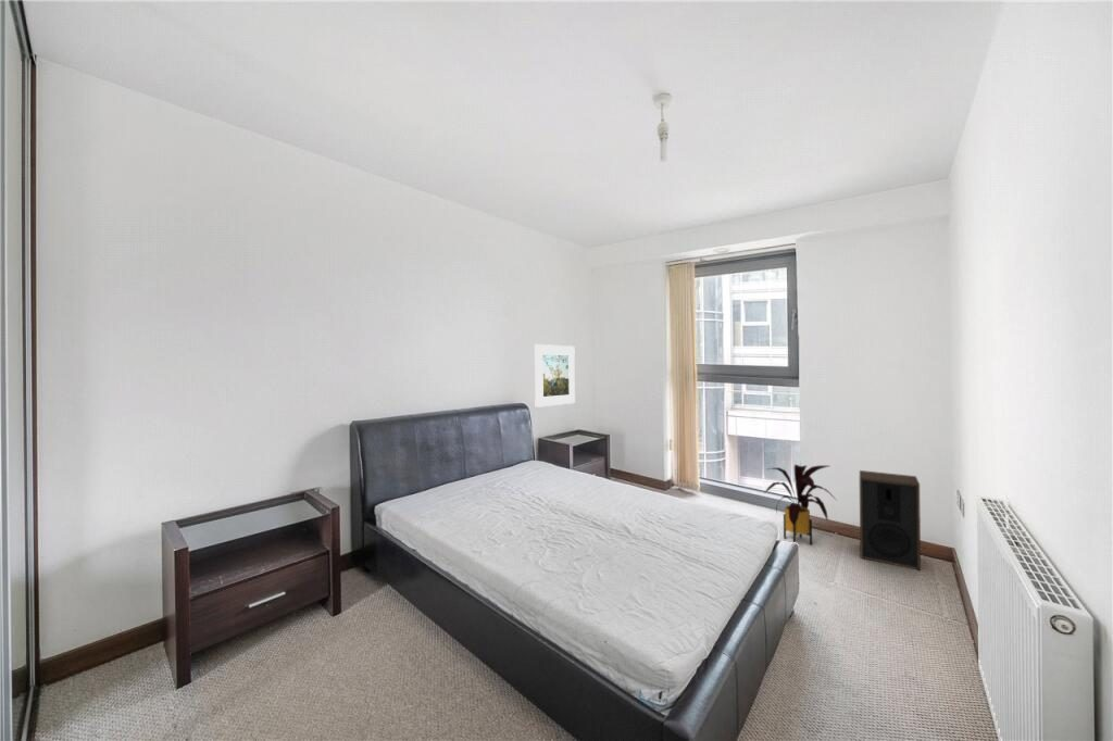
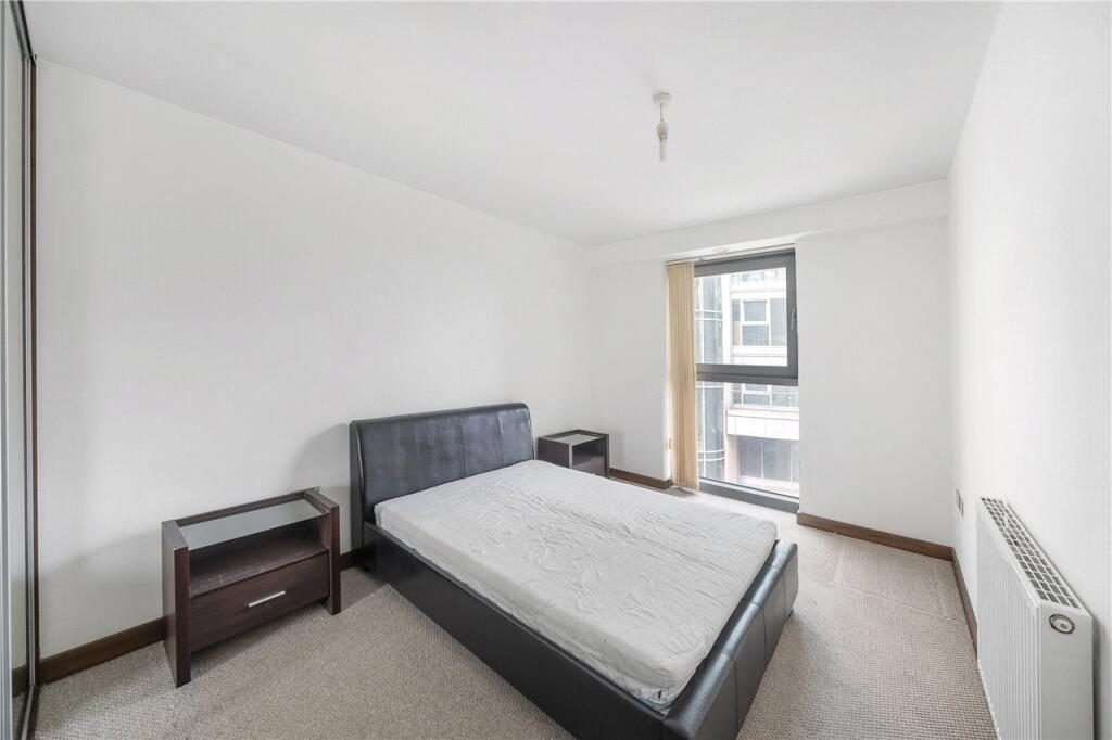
- house plant [763,464,837,545]
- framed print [534,343,576,409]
- speaker [859,469,922,572]
